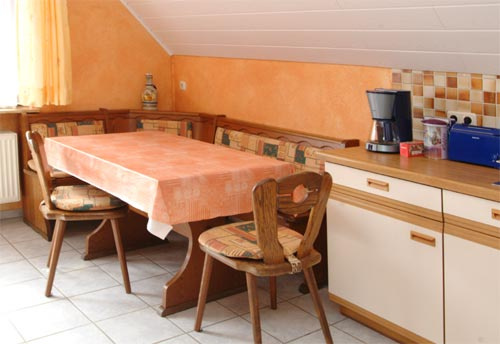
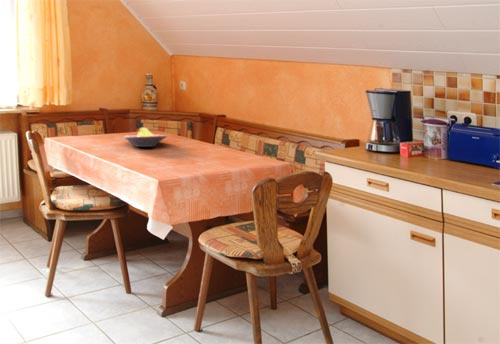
+ fruit bowl [123,127,167,148]
